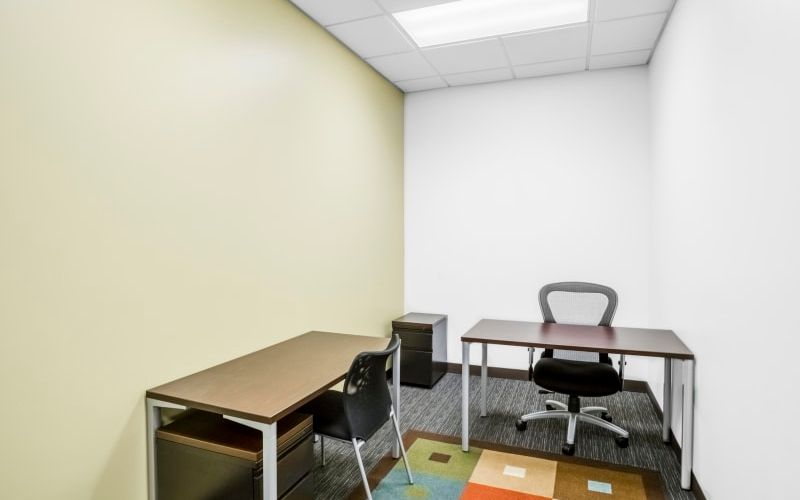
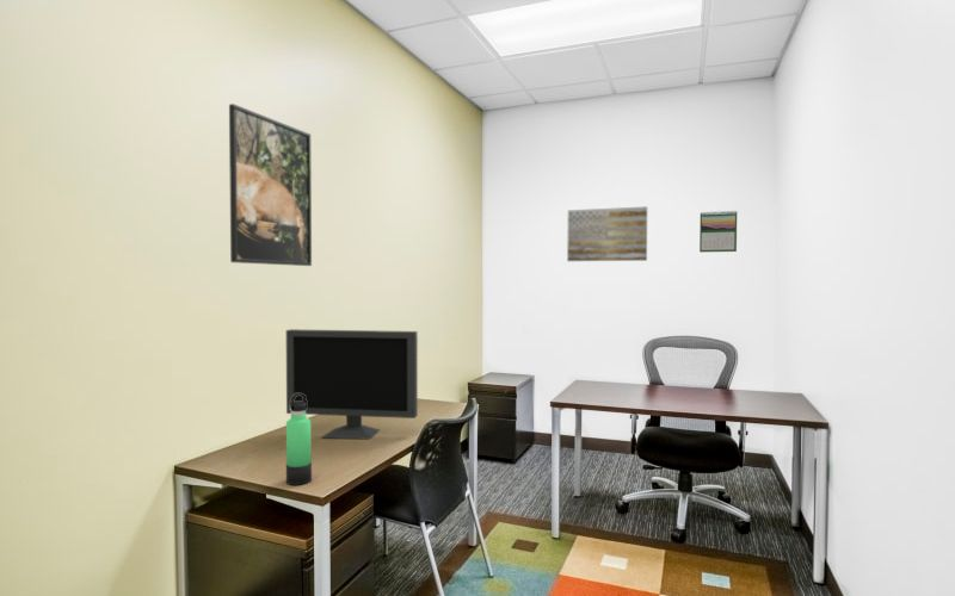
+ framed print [228,103,313,267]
+ thermos bottle [285,393,313,486]
+ monitor [285,328,419,441]
+ wall art [566,205,648,262]
+ calendar [698,210,738,254]
